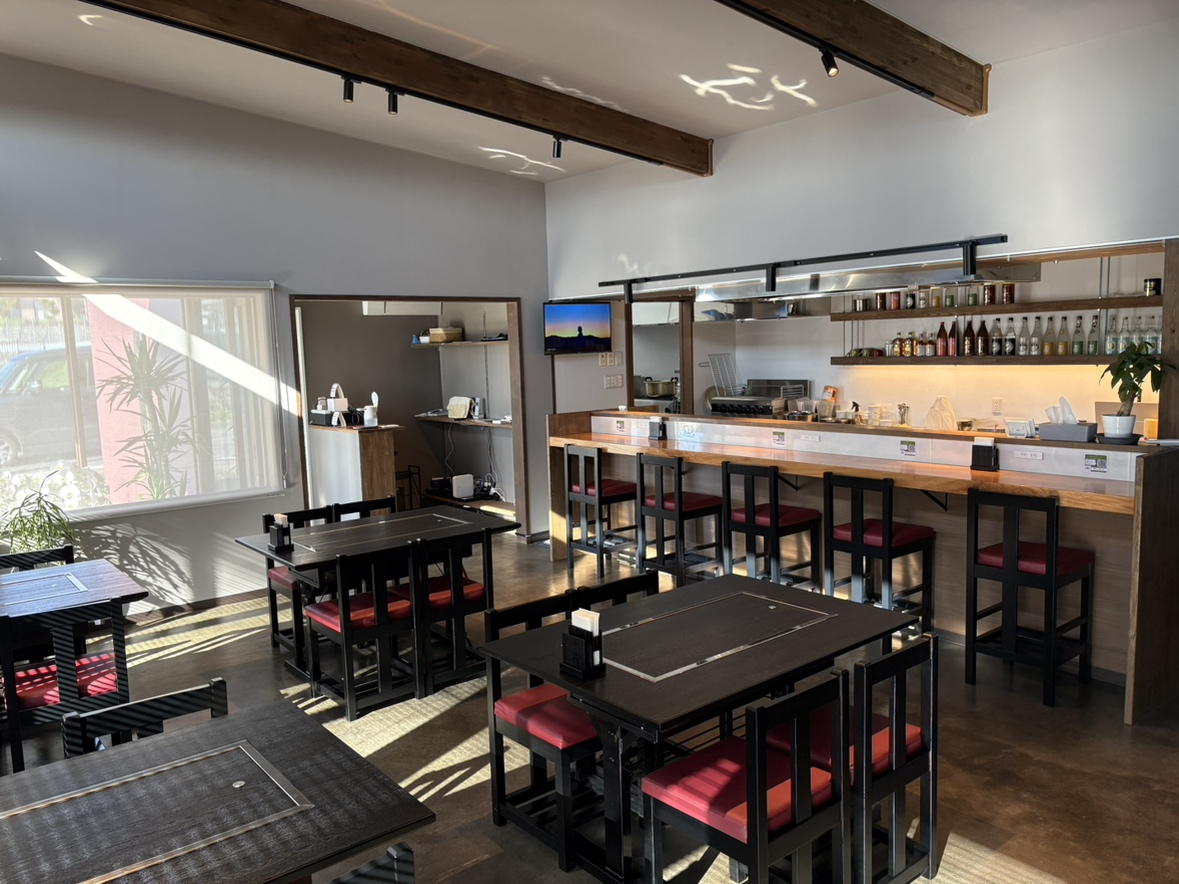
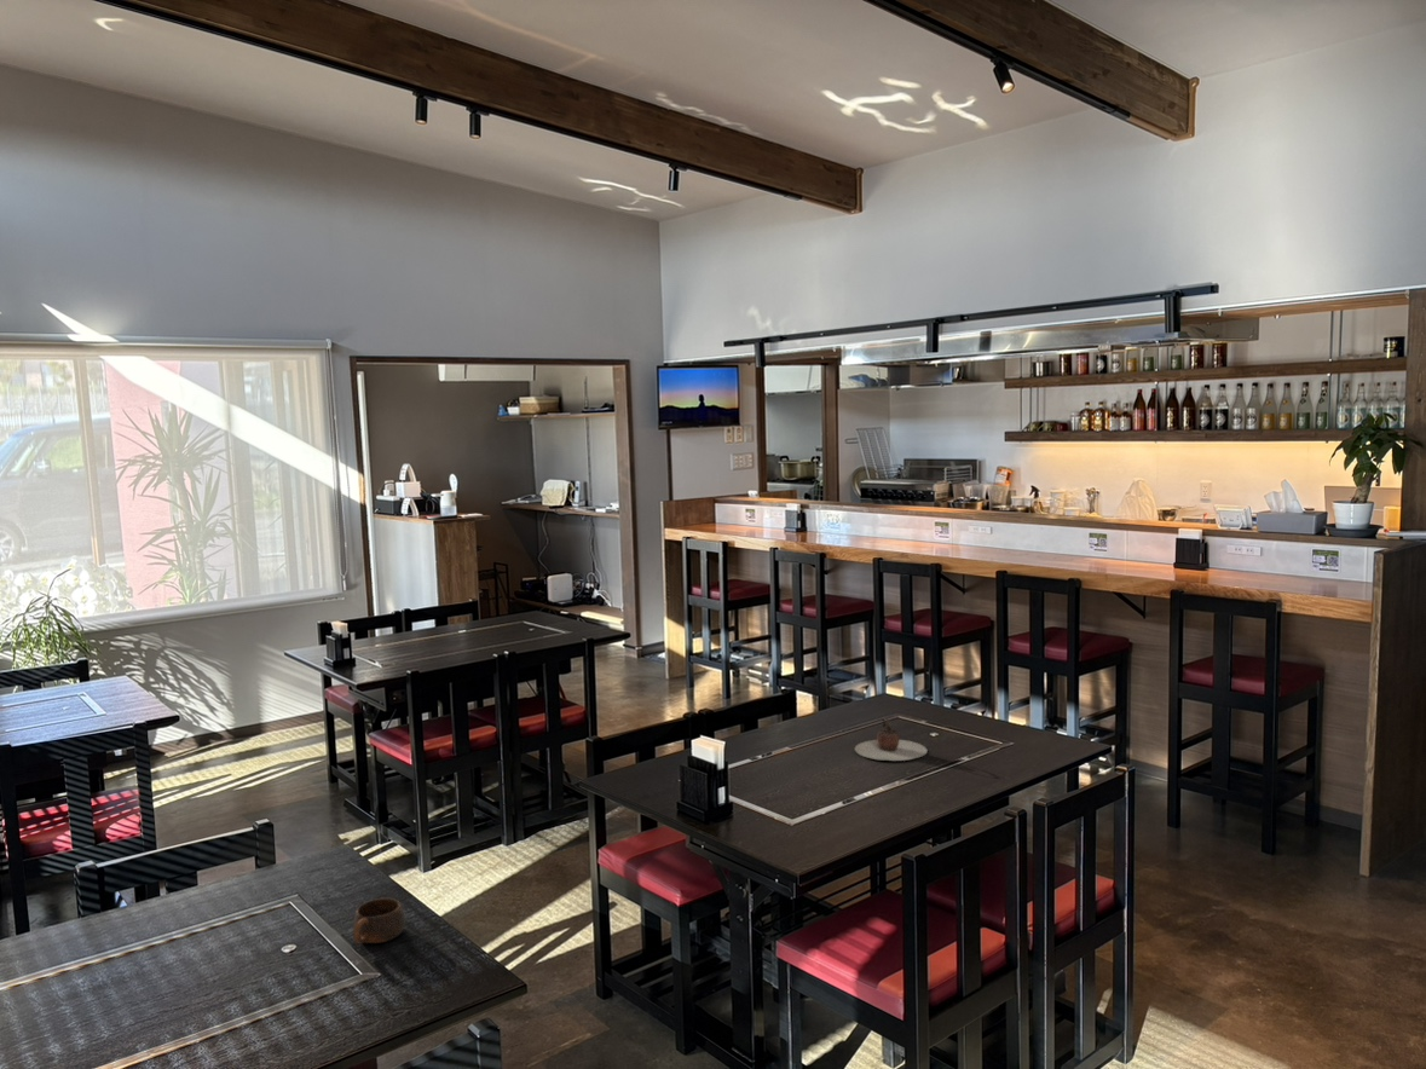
+ cup [352,897,406,944]
+ teapot [854,716,929,762]
